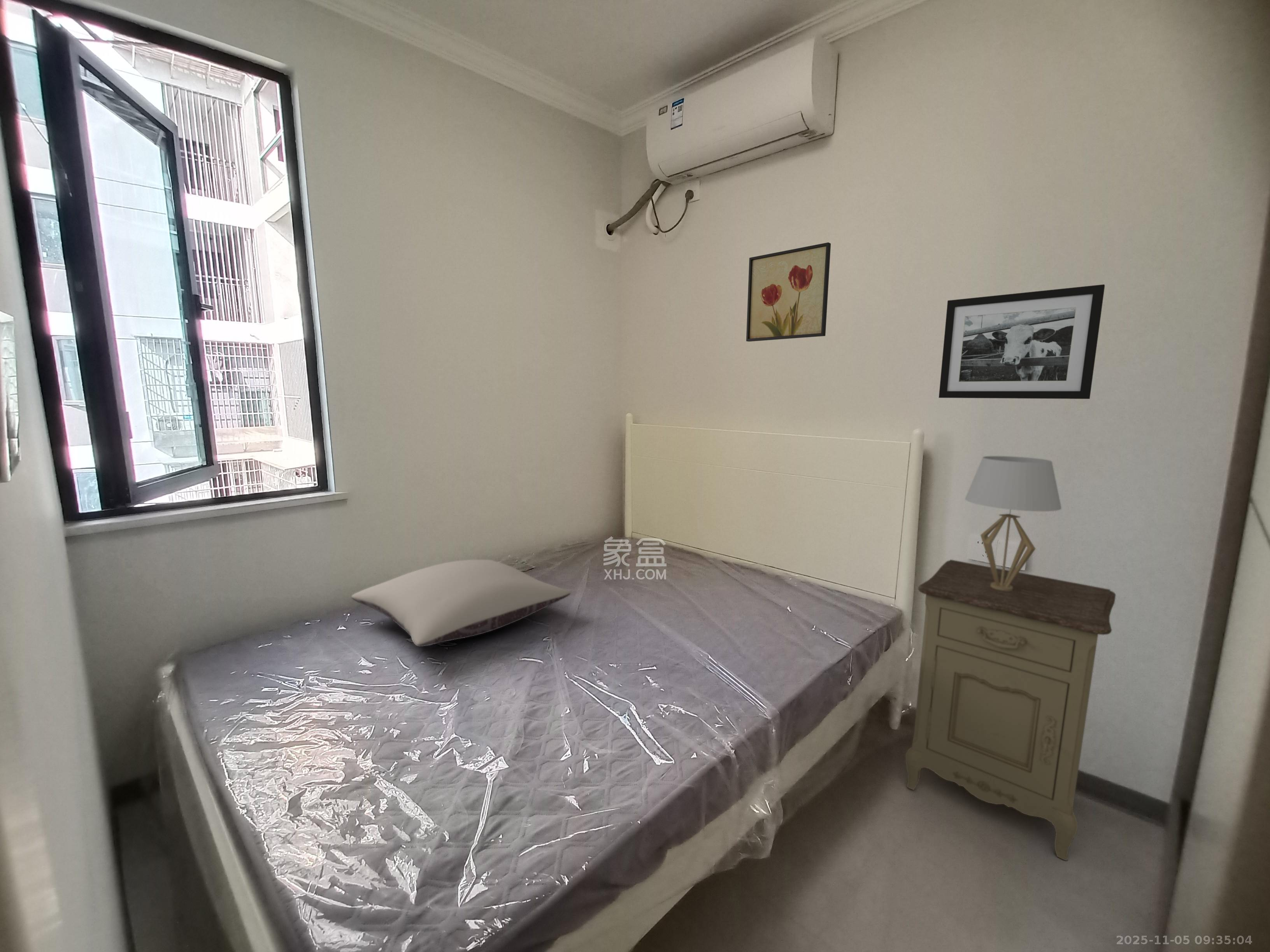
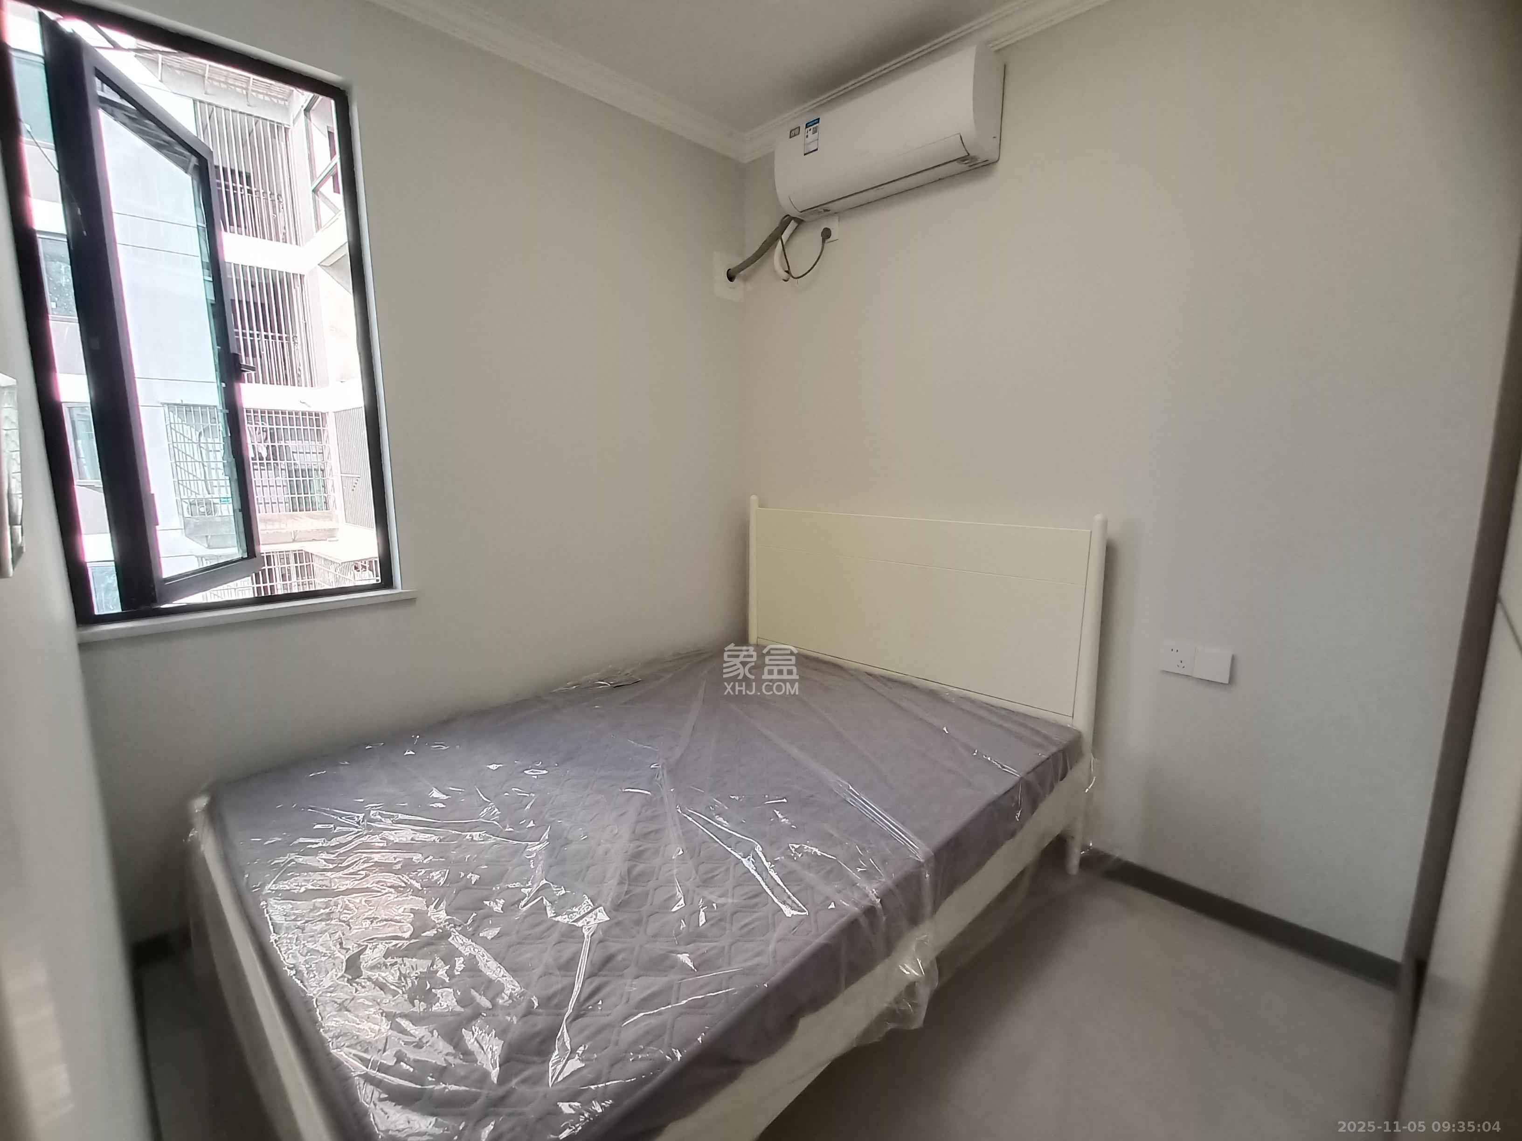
- table lamp [965,456,1062,591]
- wall art [746,242,831,342]
- pillow [351,559,571,647]
- nightstand [905,559,1116,861]
- picture frame [938,284,1105,399]
